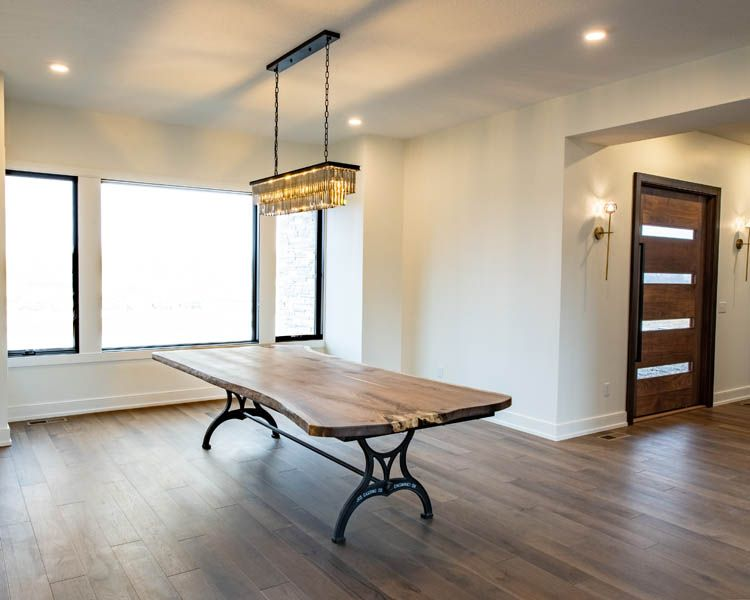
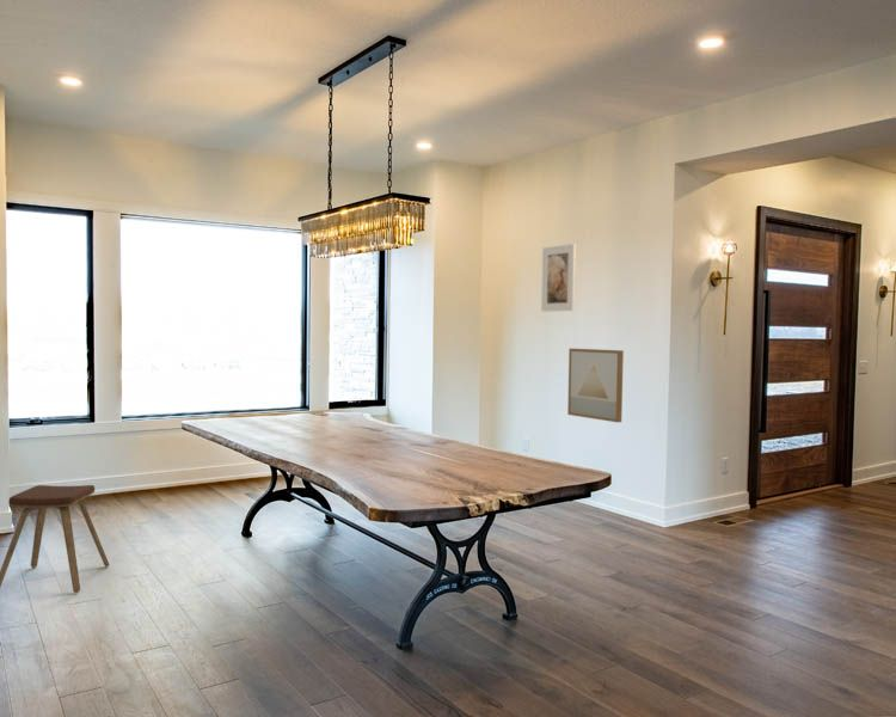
+ wall art [566,348,625,424]
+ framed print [540,243,577,313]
+ music stool [0,484,110,594]
